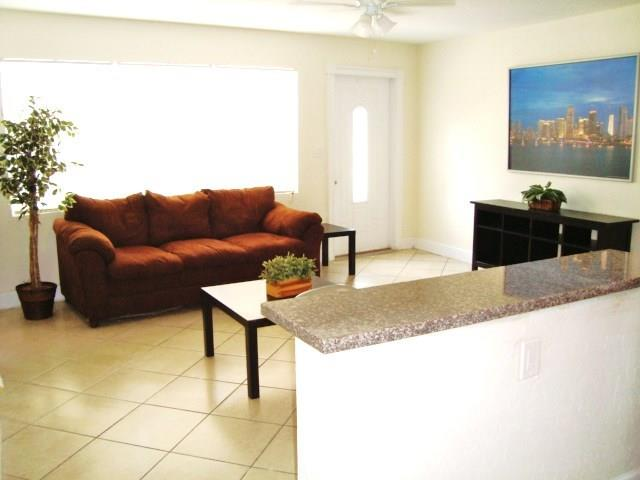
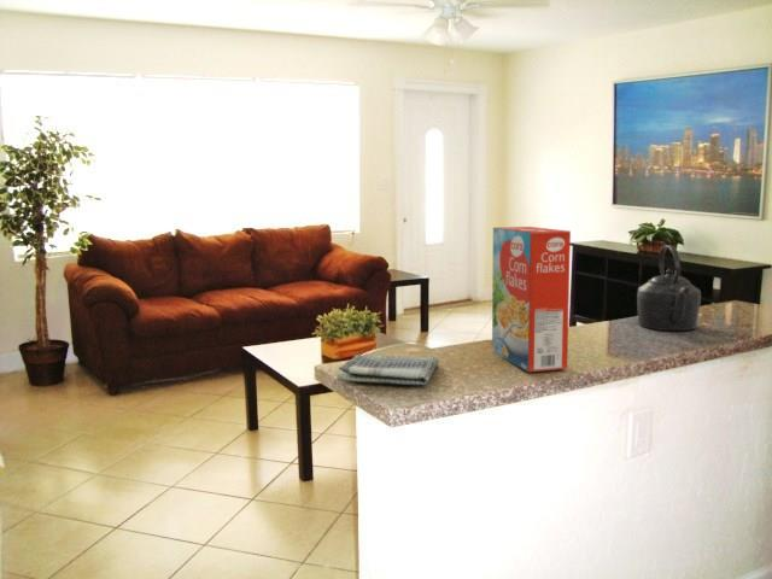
+ cereal box [491,226,572,373]
+ kettle [636,244,702,332]
+ dish towel [335,352,439,386]
